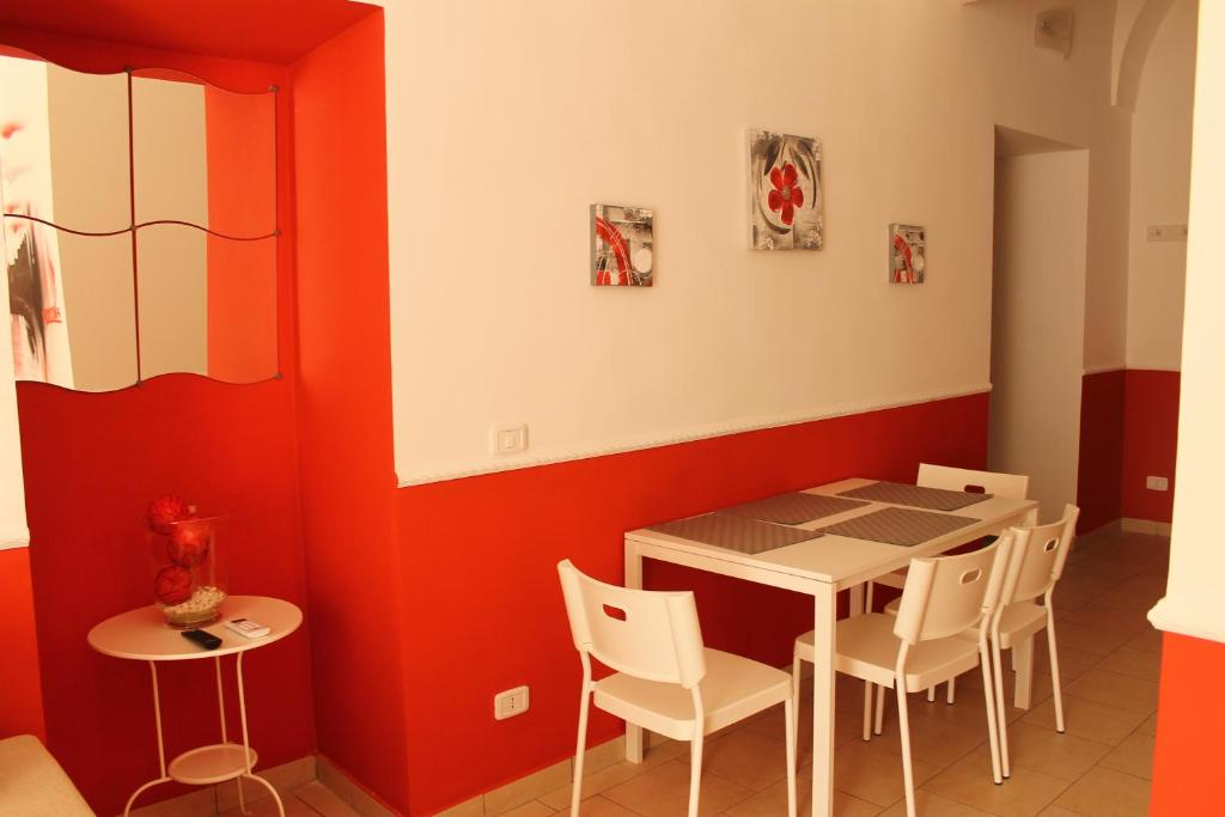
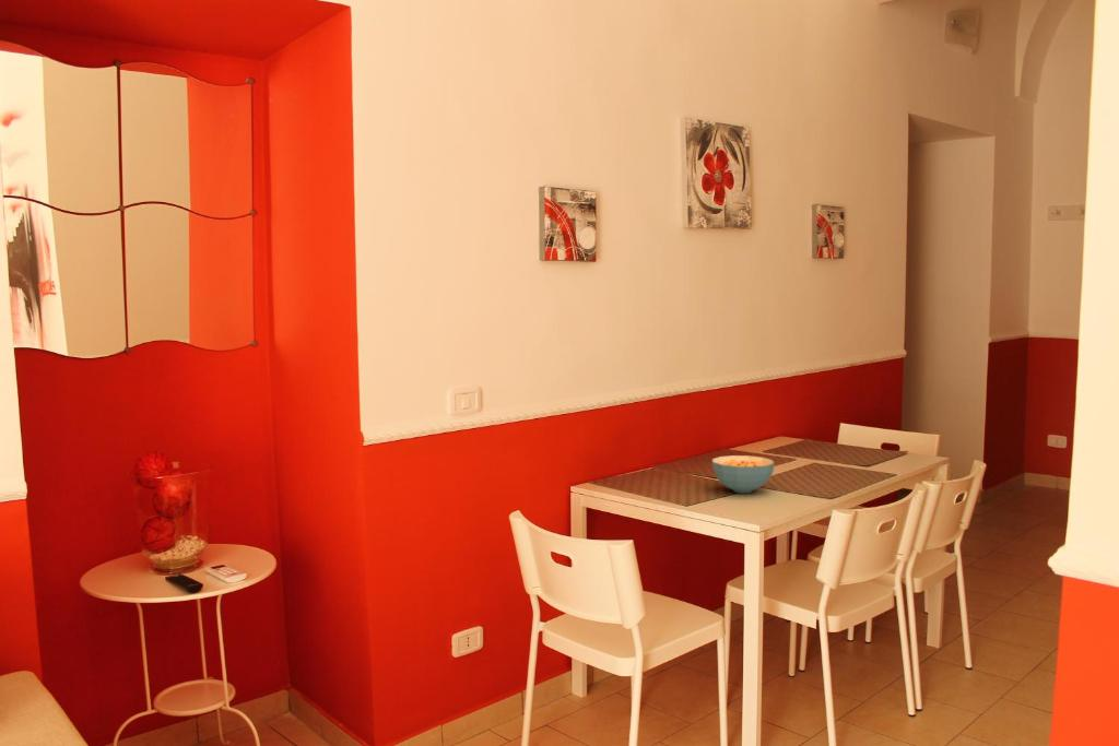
+ cereal bowl [710,454,776,494]
